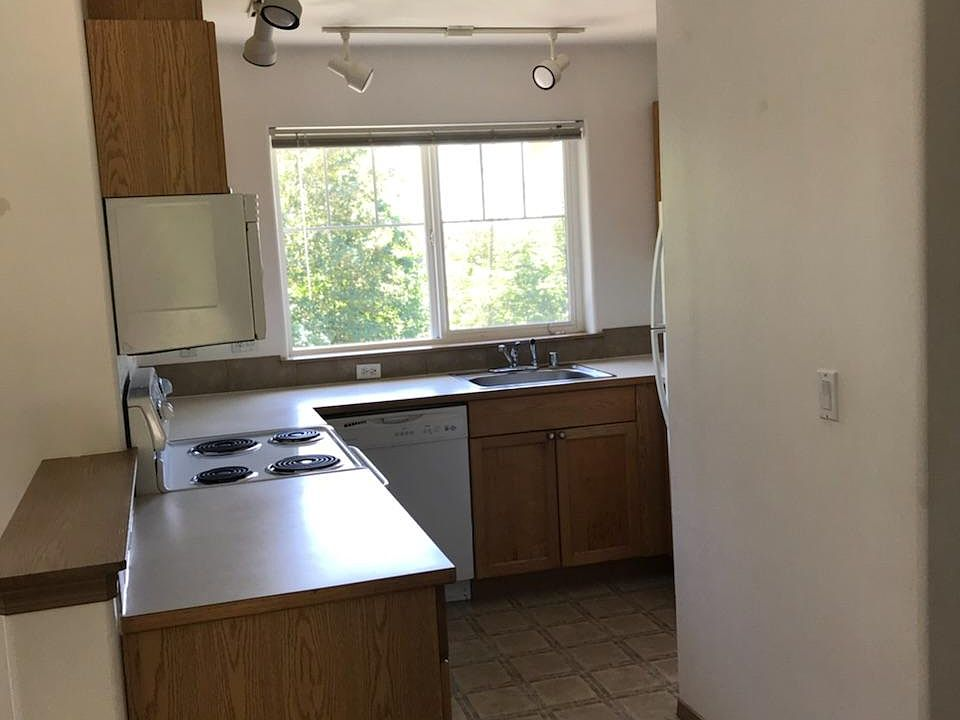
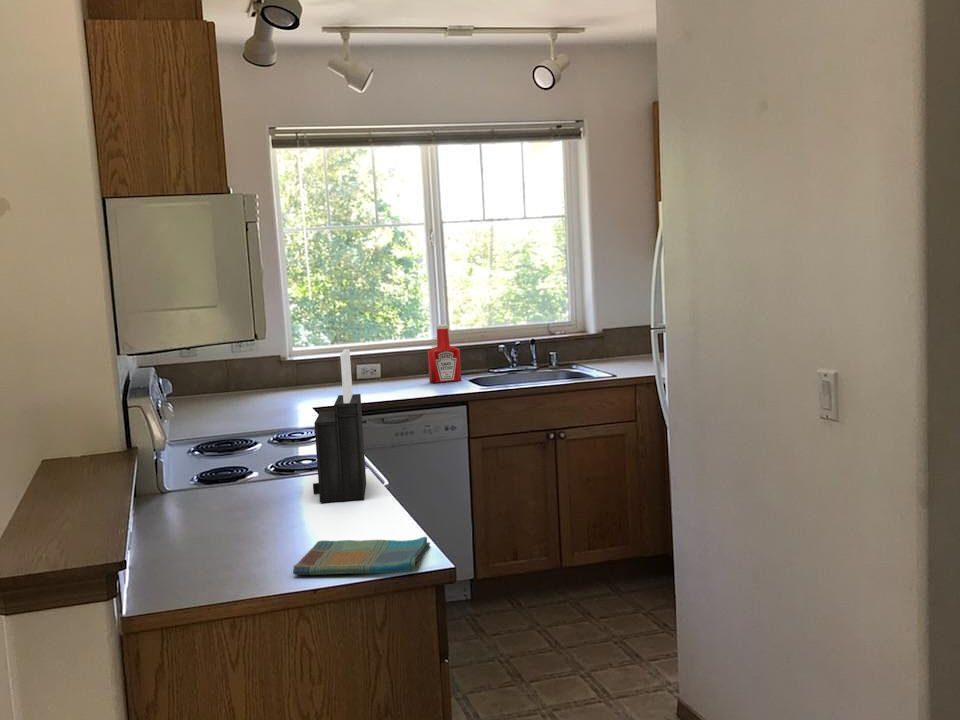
+ knife block [312,348,367,503]
+ dish towel [292,536,431,576]
+ soap bottle [427,324,462,384]
